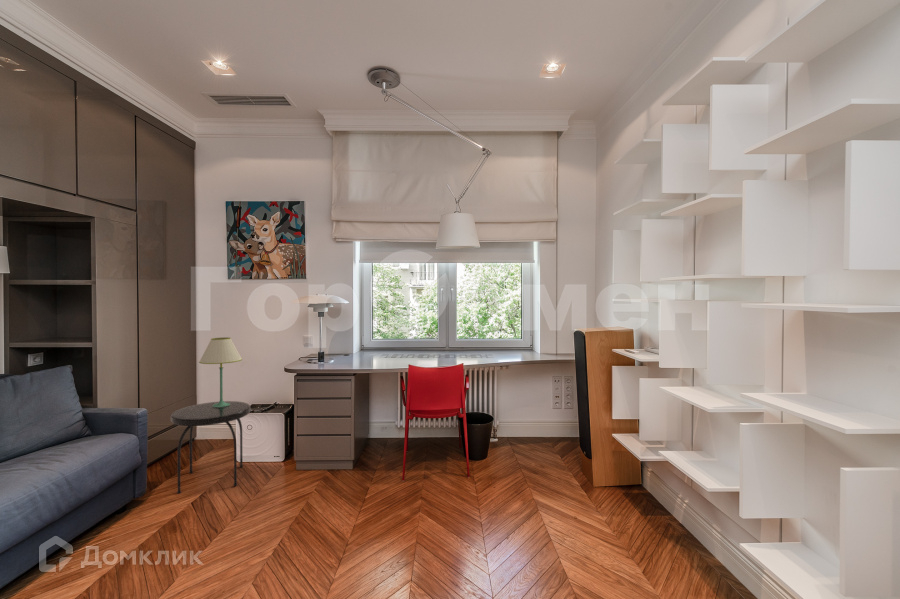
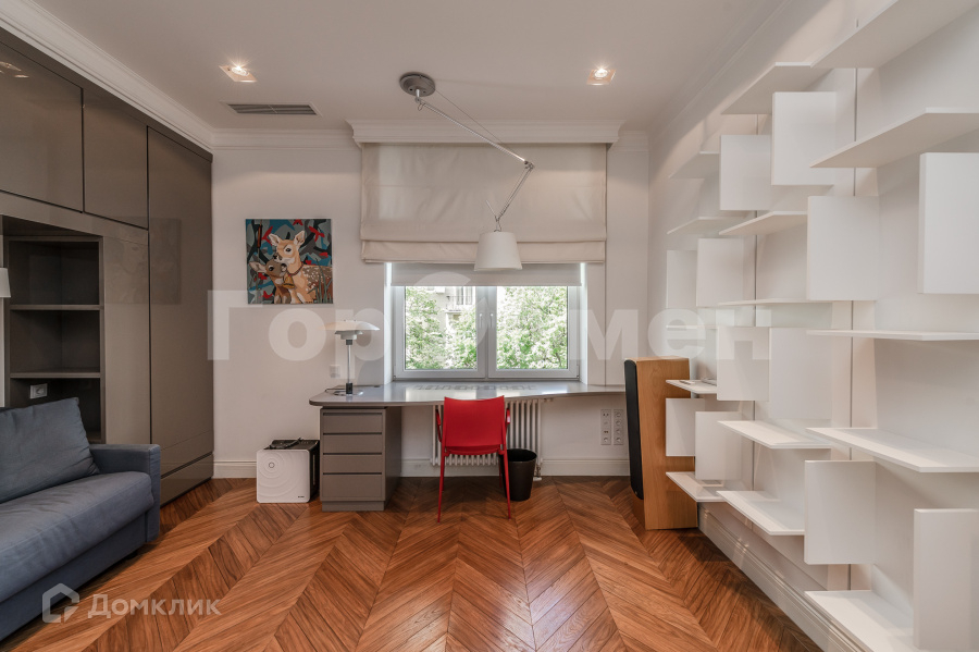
- side table [170,400,251,495]
- table lamp [198,337,243,407]
